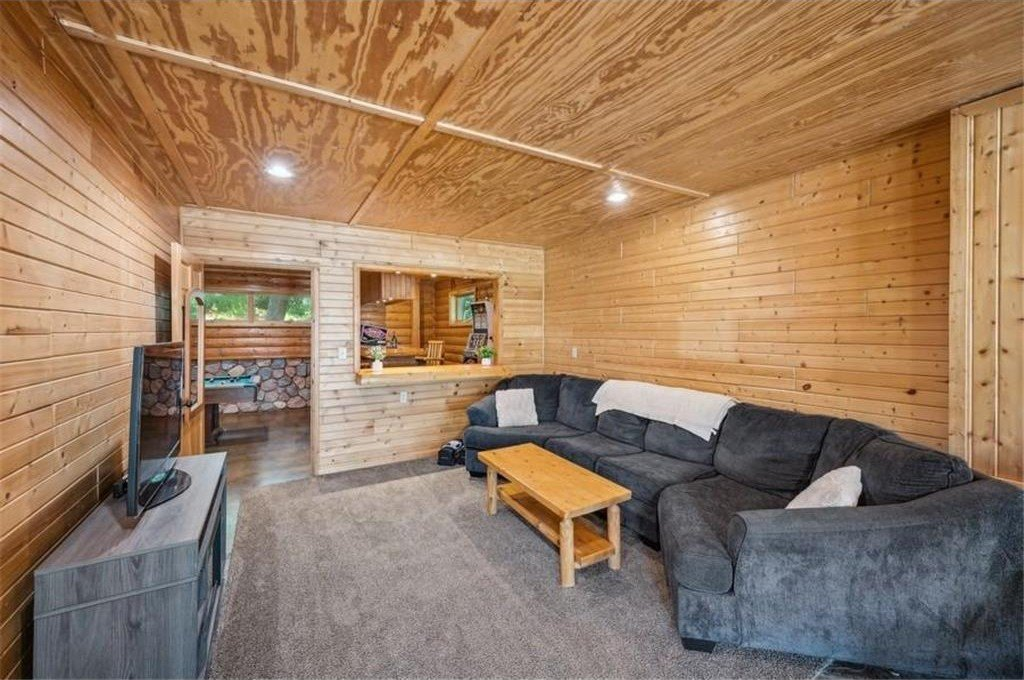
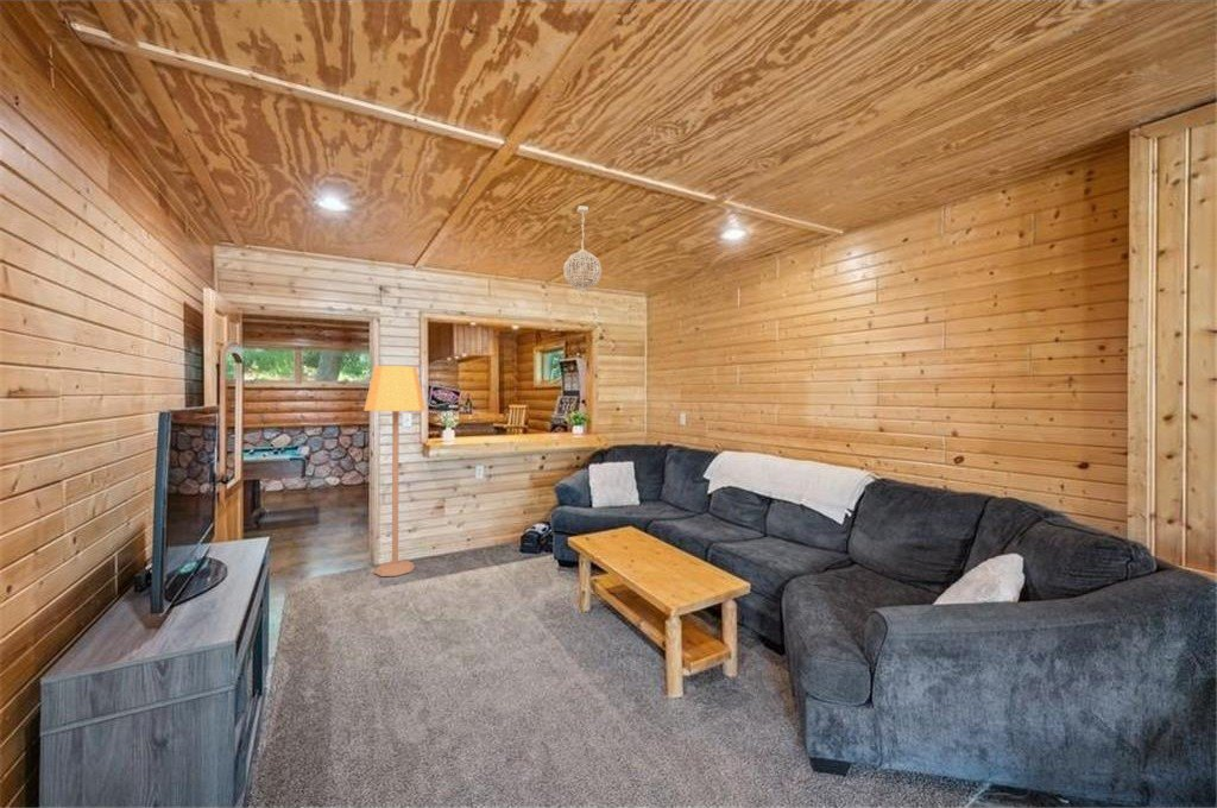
+ pendant light [562,204,603,296]
+ lamp [362,365,427,577]
